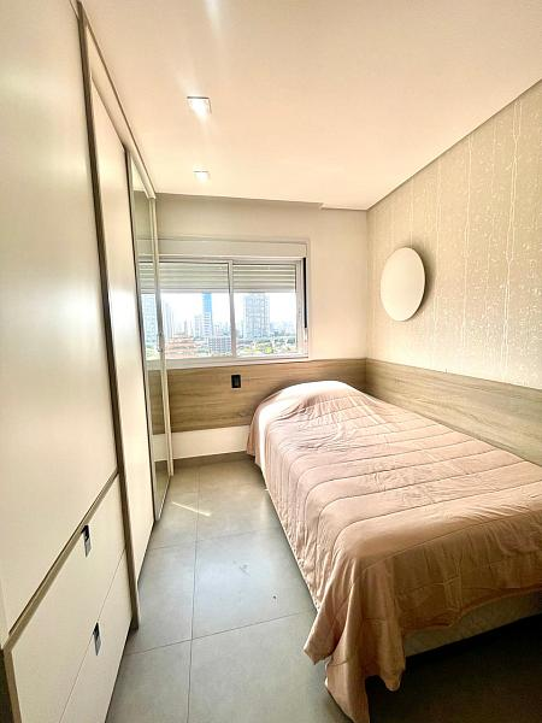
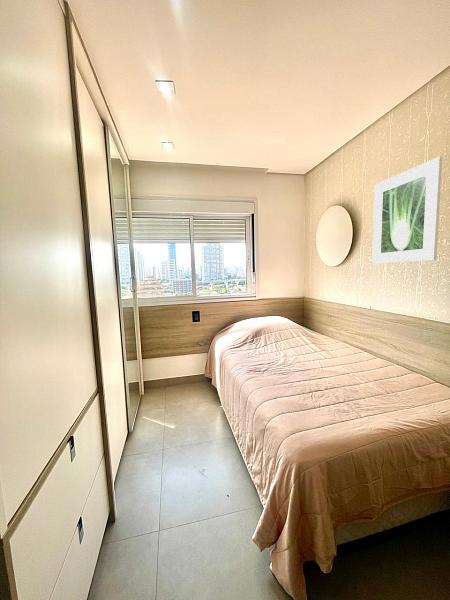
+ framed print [371,155,443,265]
